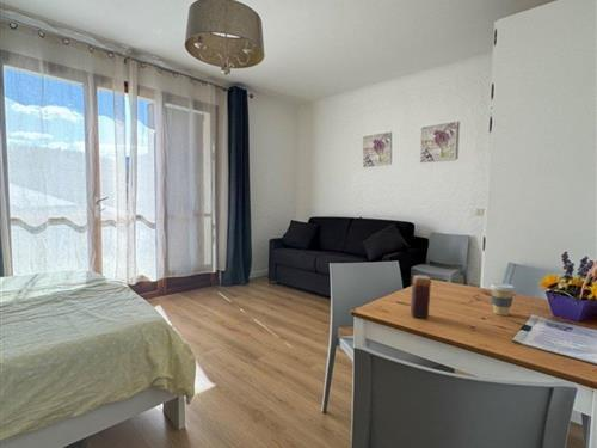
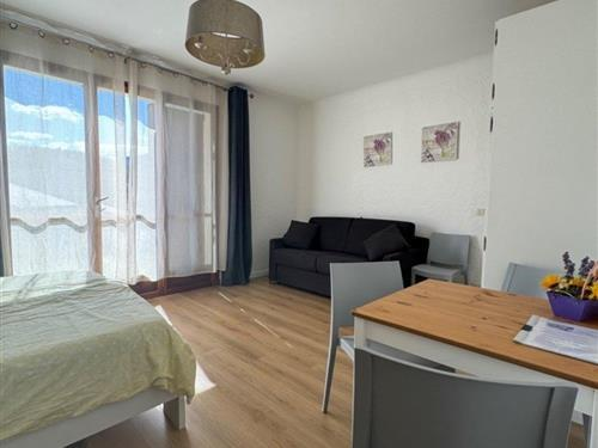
- candle [410,274,432,319]
- coffee cup [490,282,517,317]
